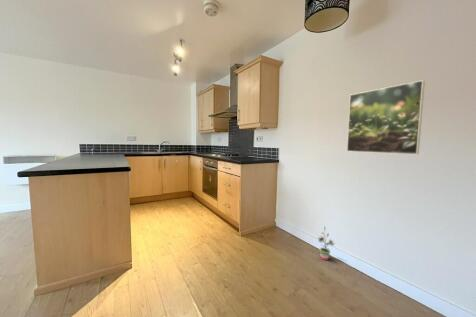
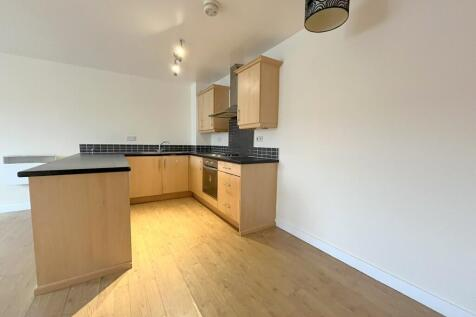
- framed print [346,79,426,155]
- potted plant [316,226,337,261]
